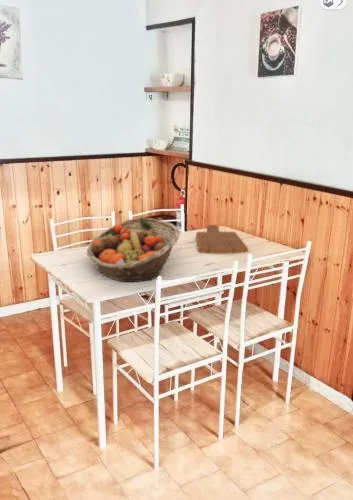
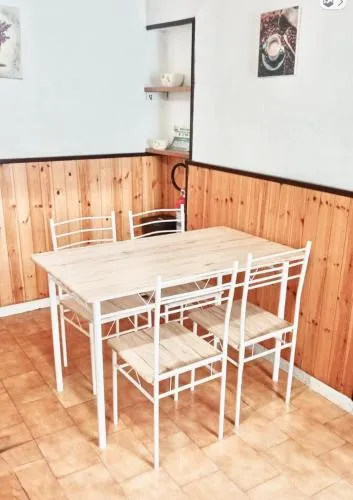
- cutting board [195,224,249,255]
- fruit basket [86,217,181,283]
